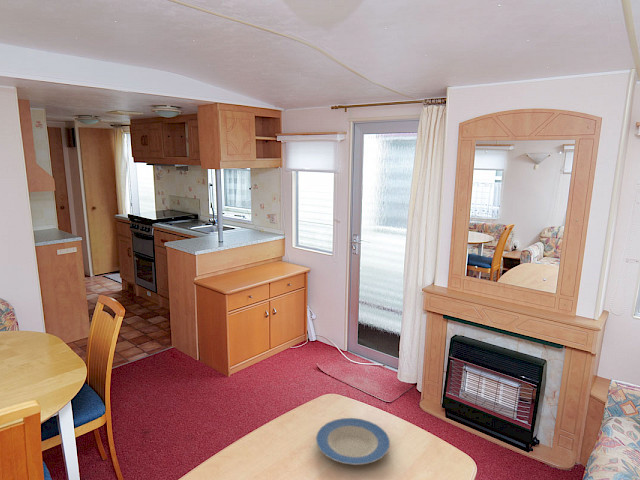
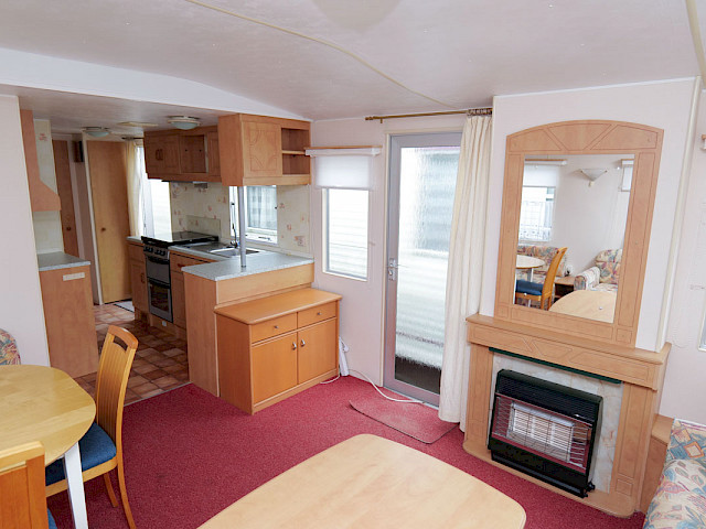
- plate [315,417,391,466]
